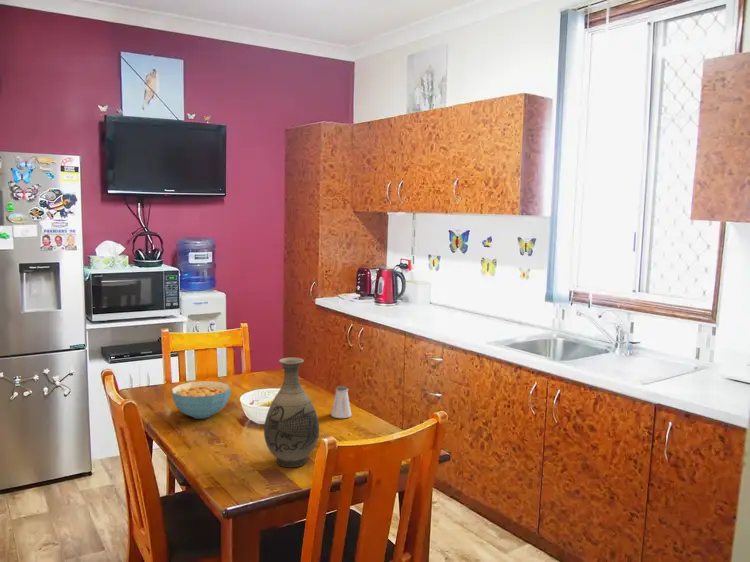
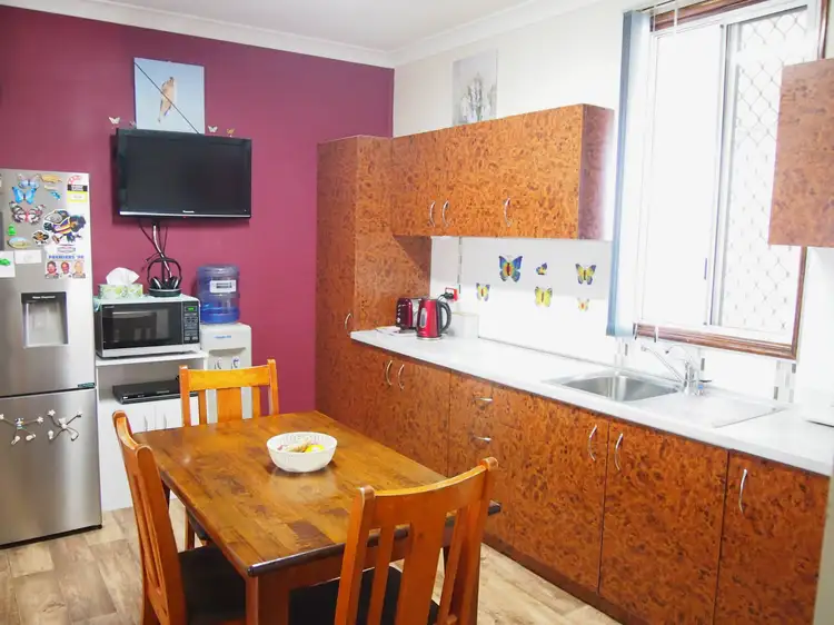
- saltshaker [330,385,353,419]
- vase [263,357,320,468]
- cereal bowl [171,380,232,420]
